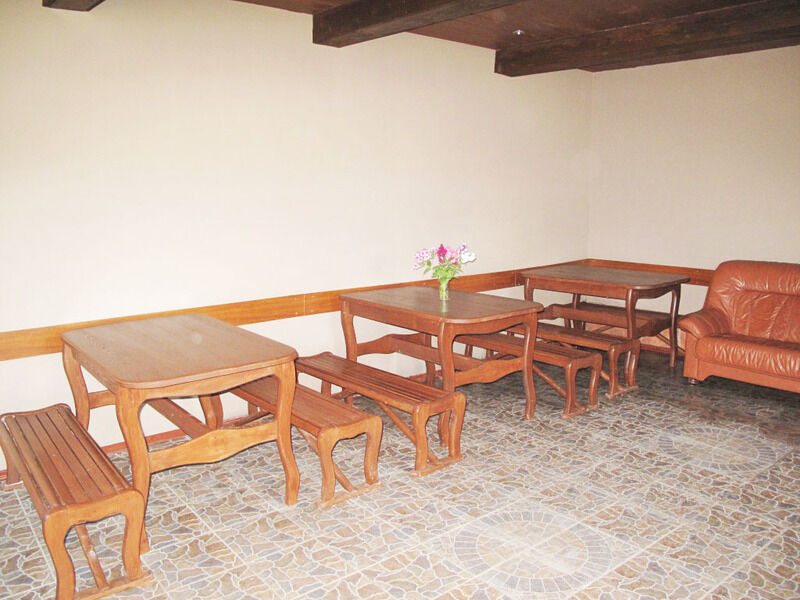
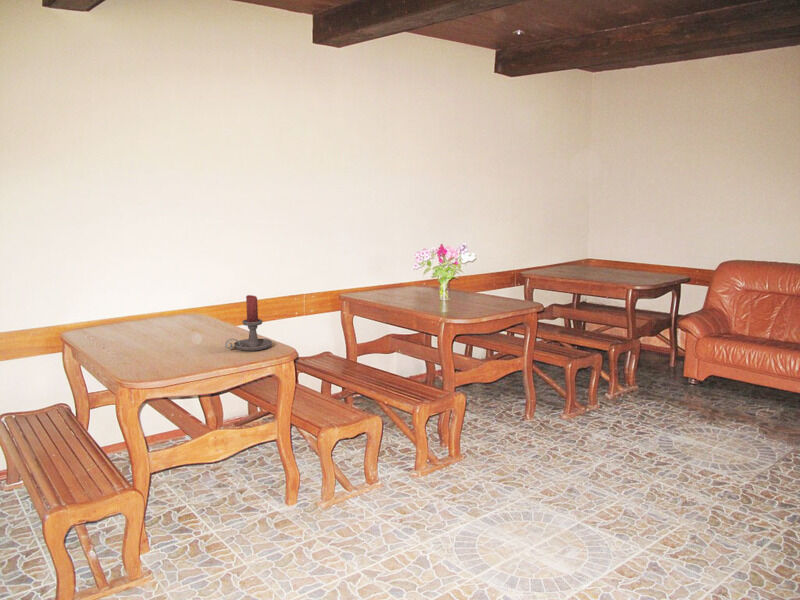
+ candle holder [224,294,273,352]
